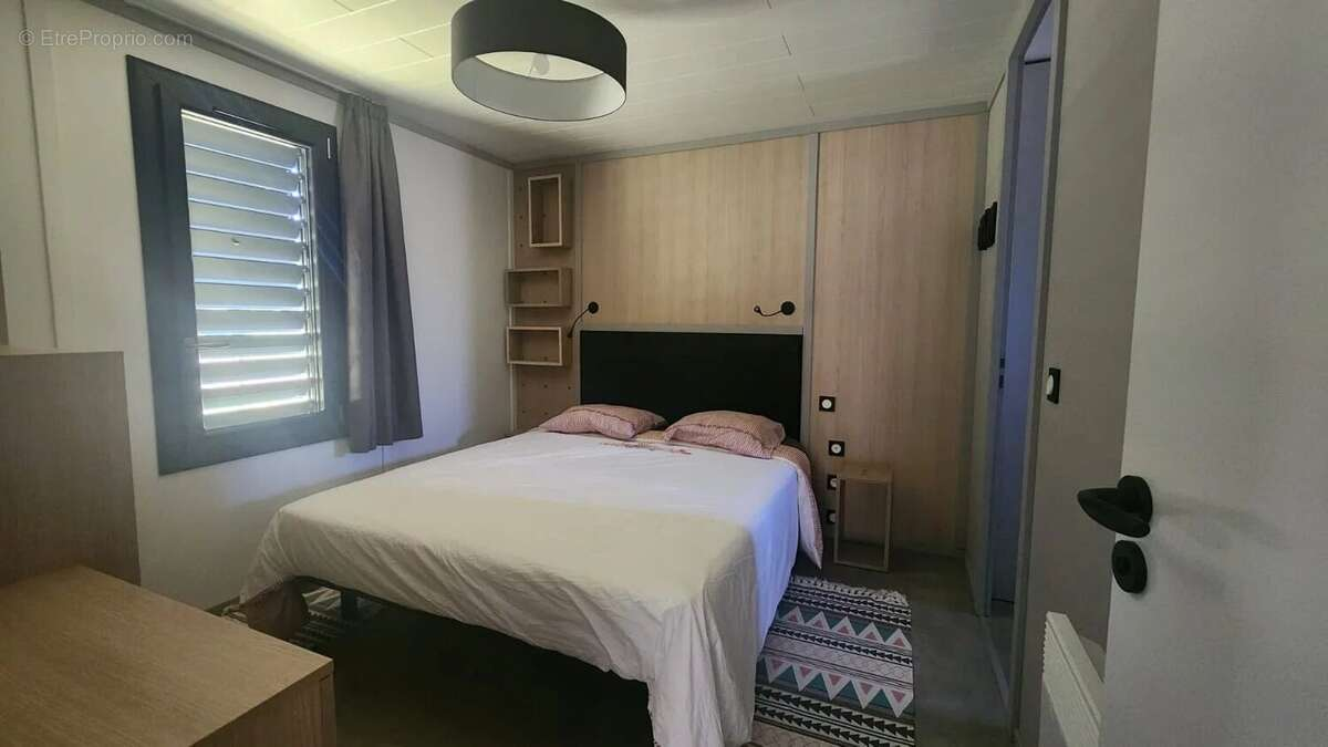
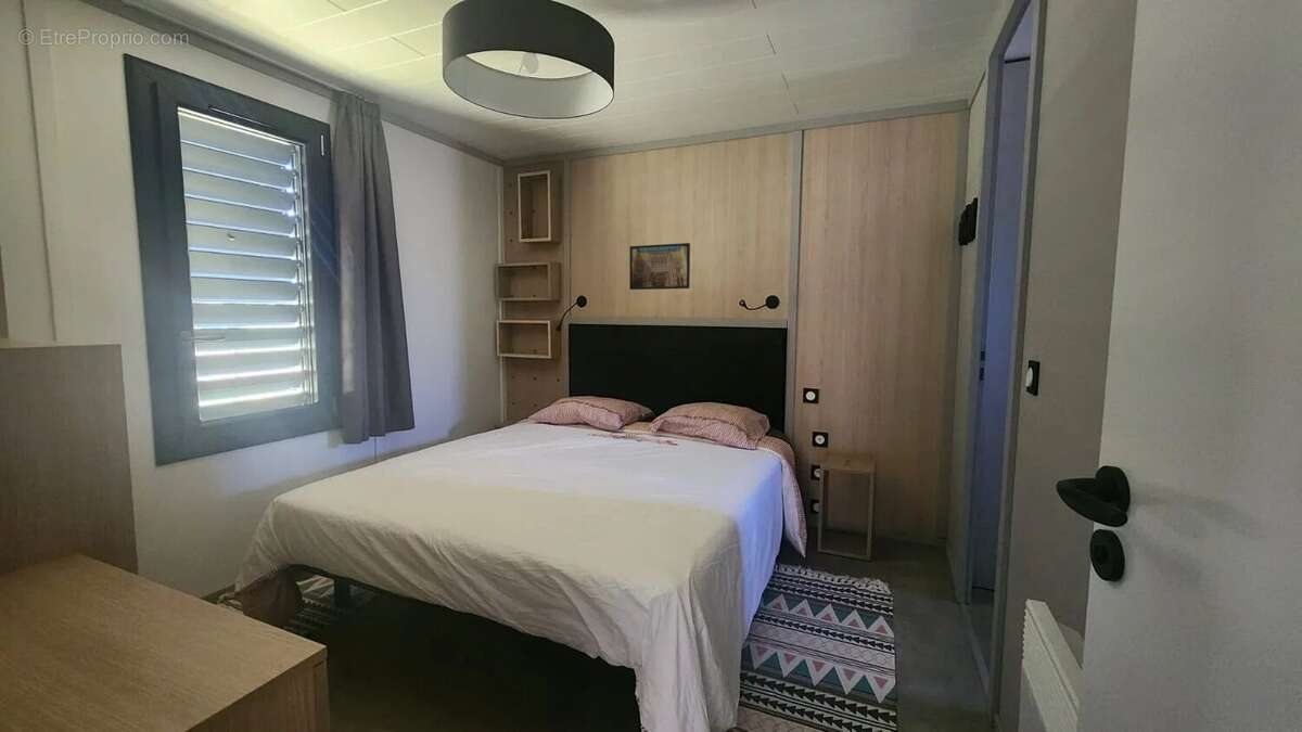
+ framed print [628,242,691,291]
